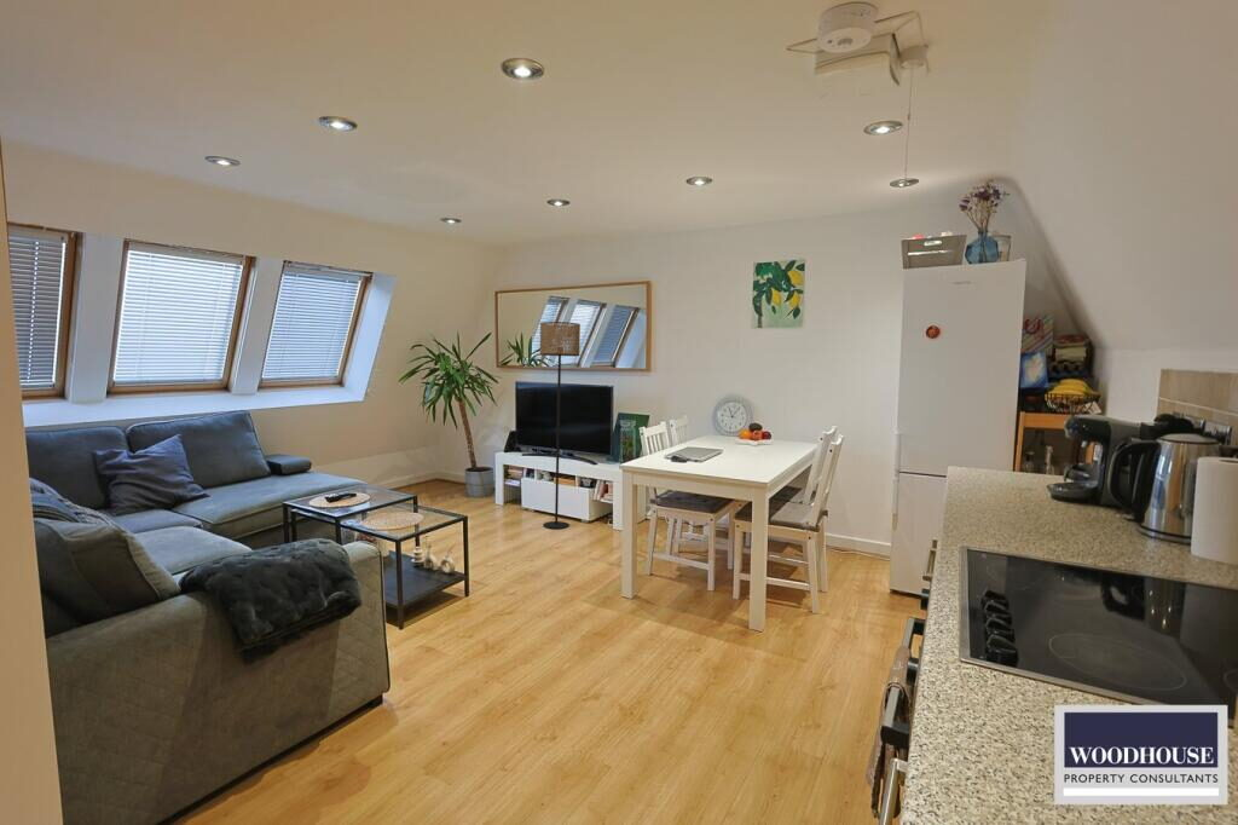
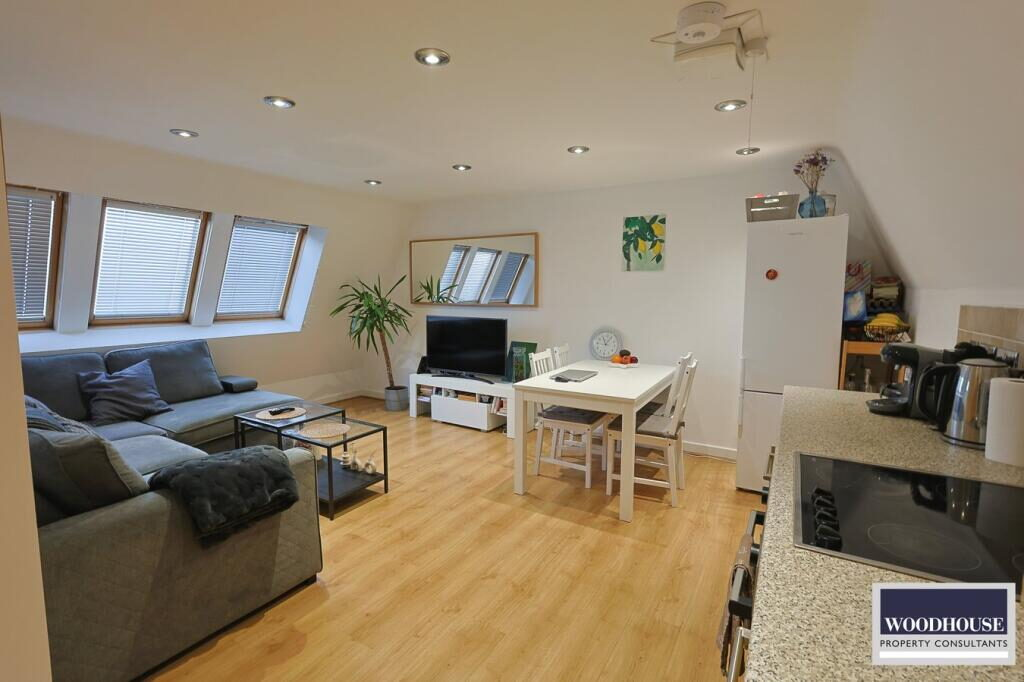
- floor lamp [538,321,582,530]
